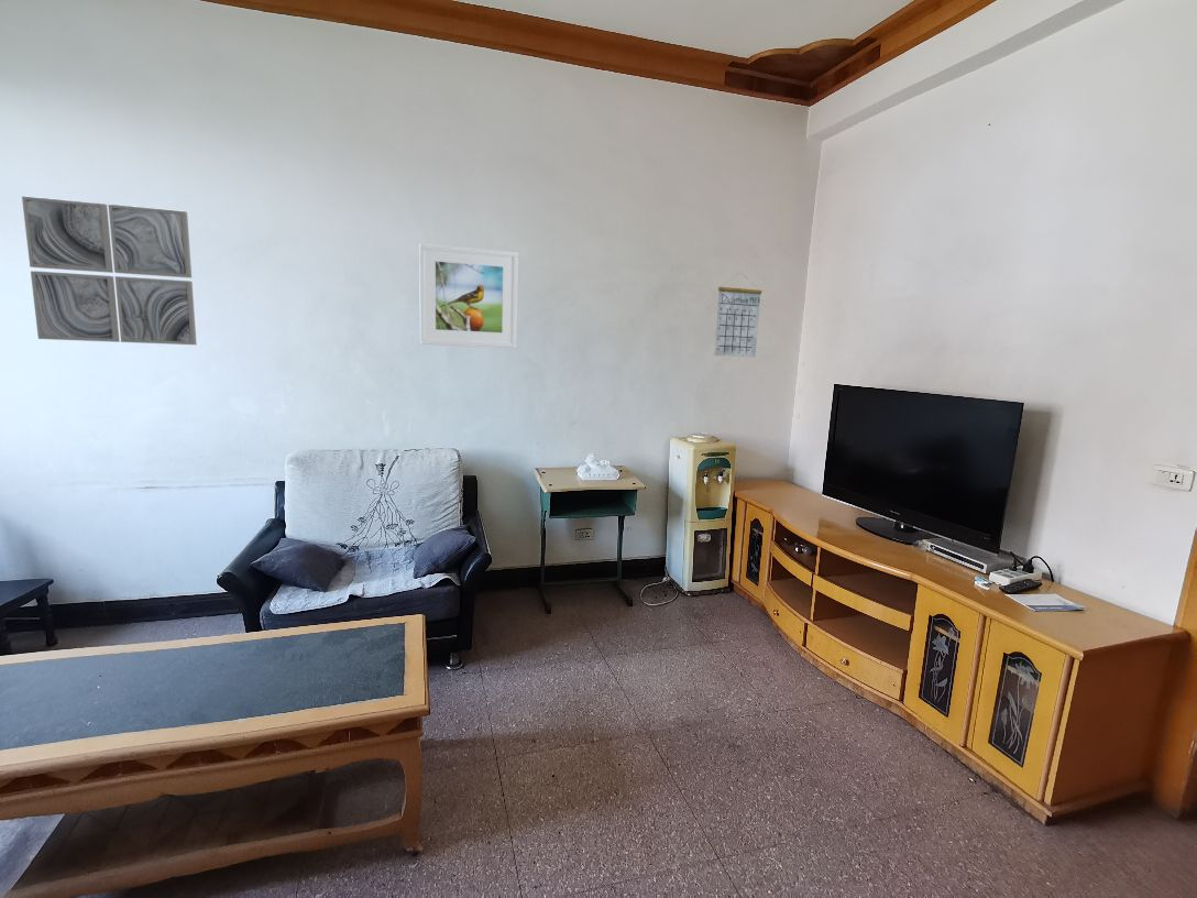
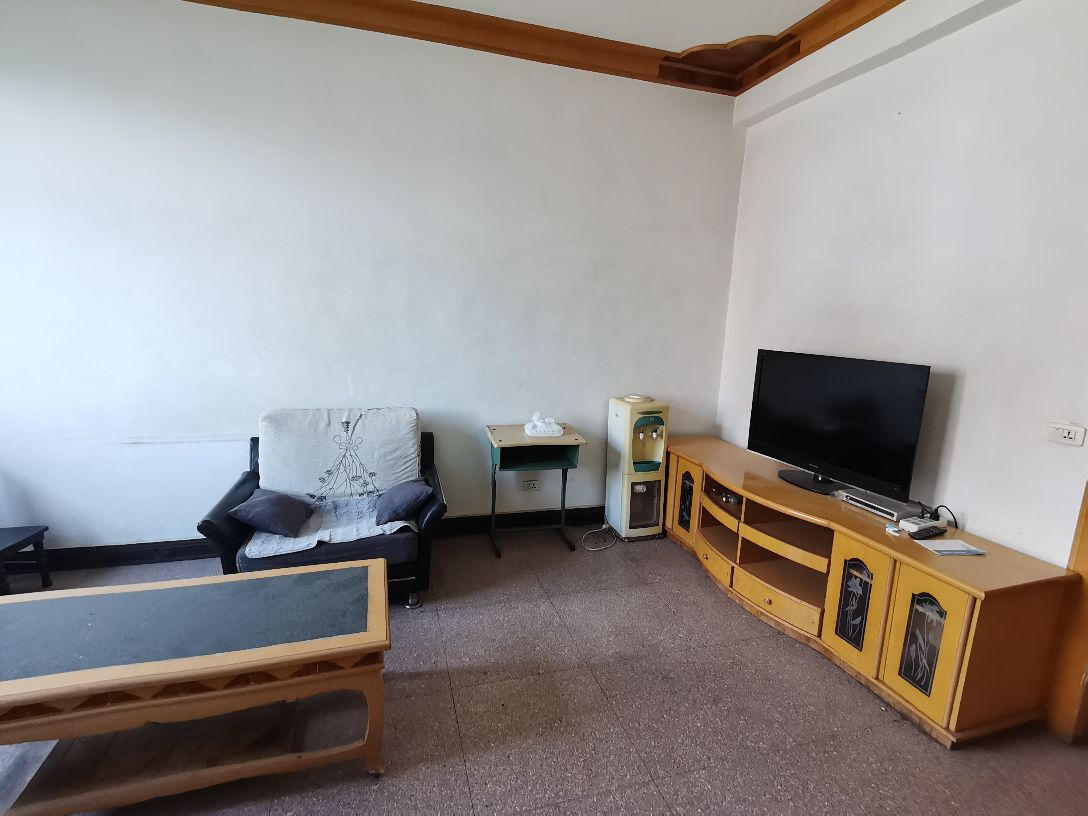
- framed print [418,243,519,349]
- wall art [21,195,198,346]
- calendar [713,273,764,358]
